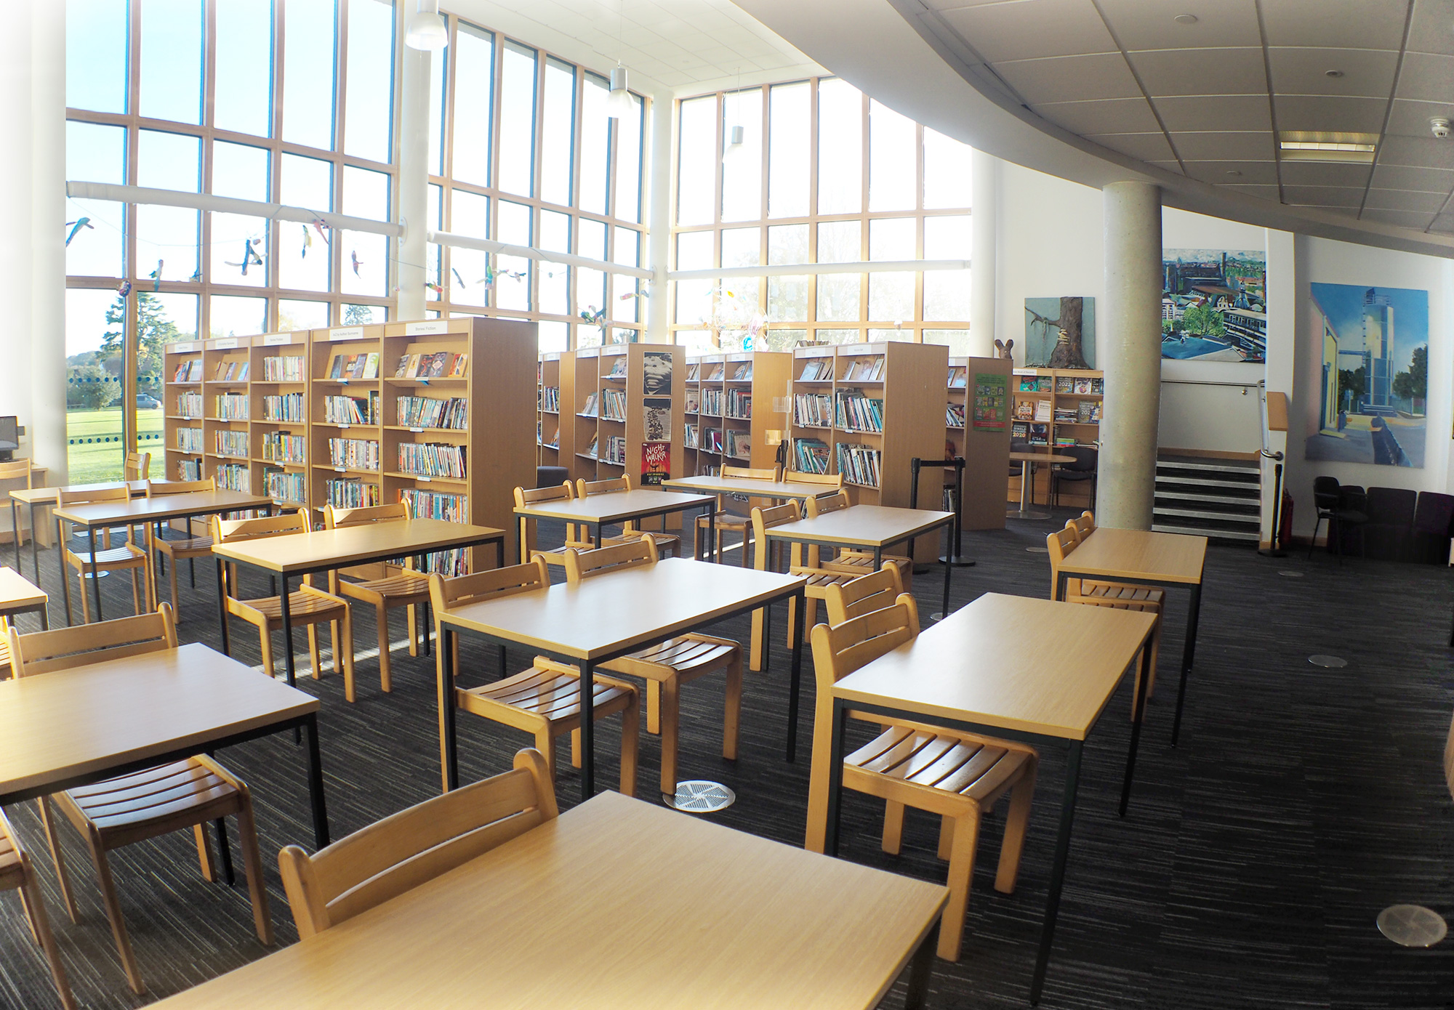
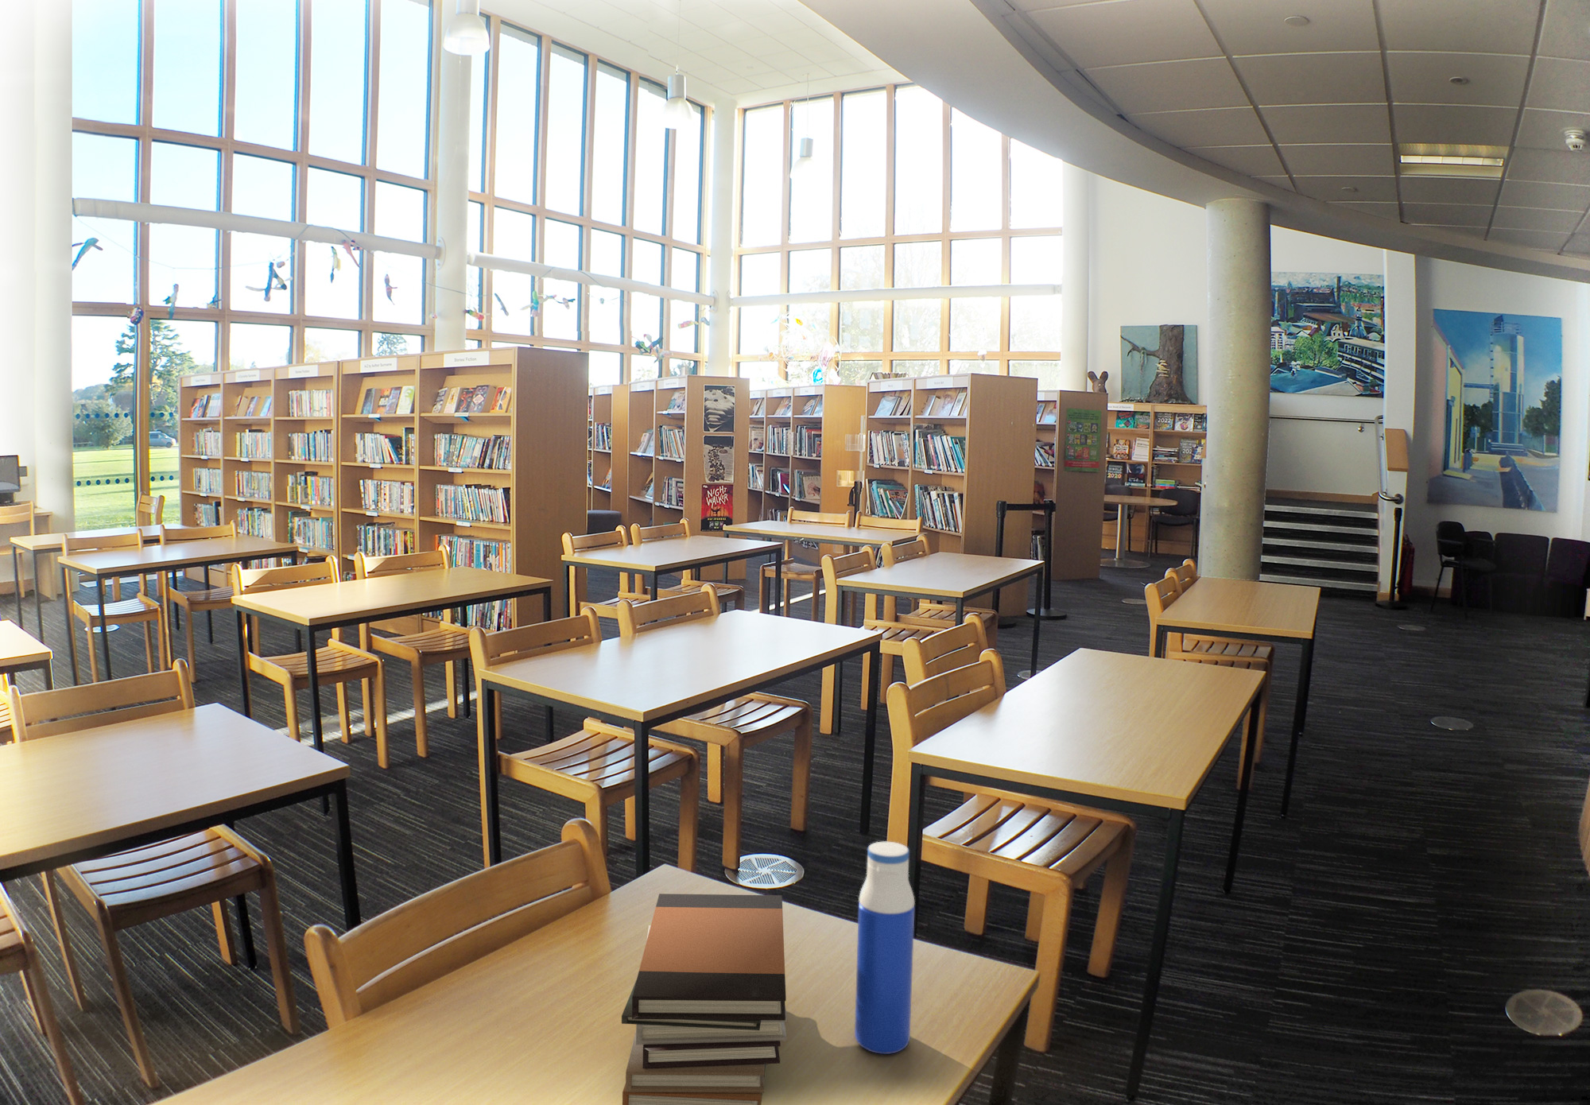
+ book stack [621,892,788,1105]
+ water bottle [854,841,915,1055]
